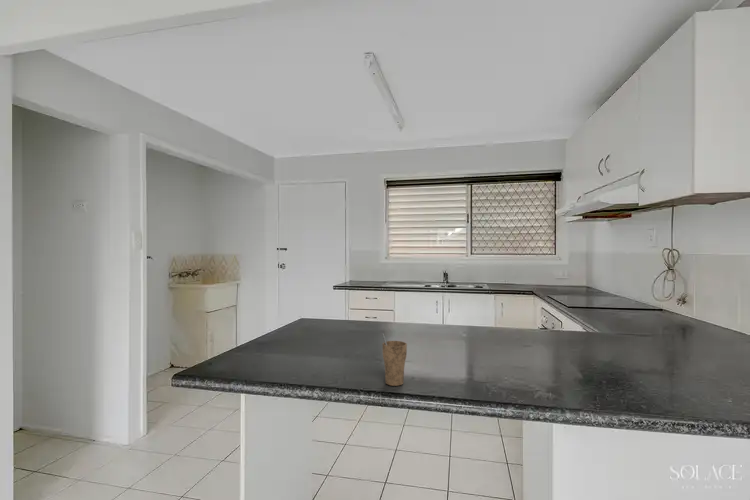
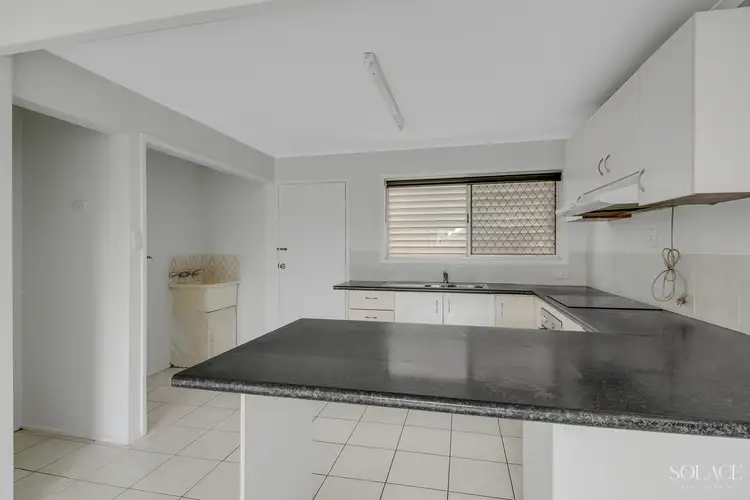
- cup [381,332,408,387]
